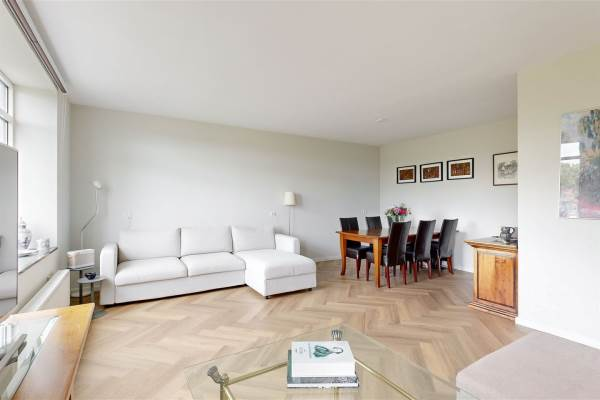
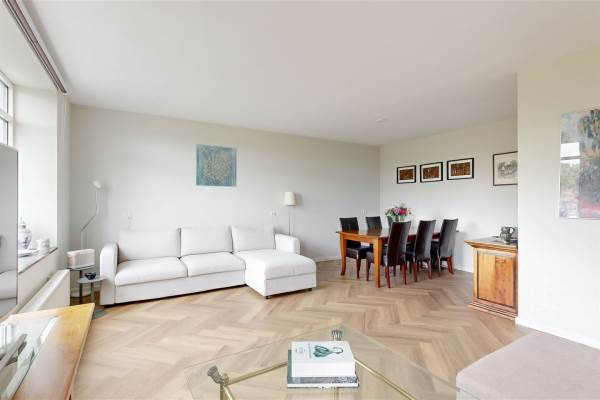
+ wall art [195,143,238,188]
